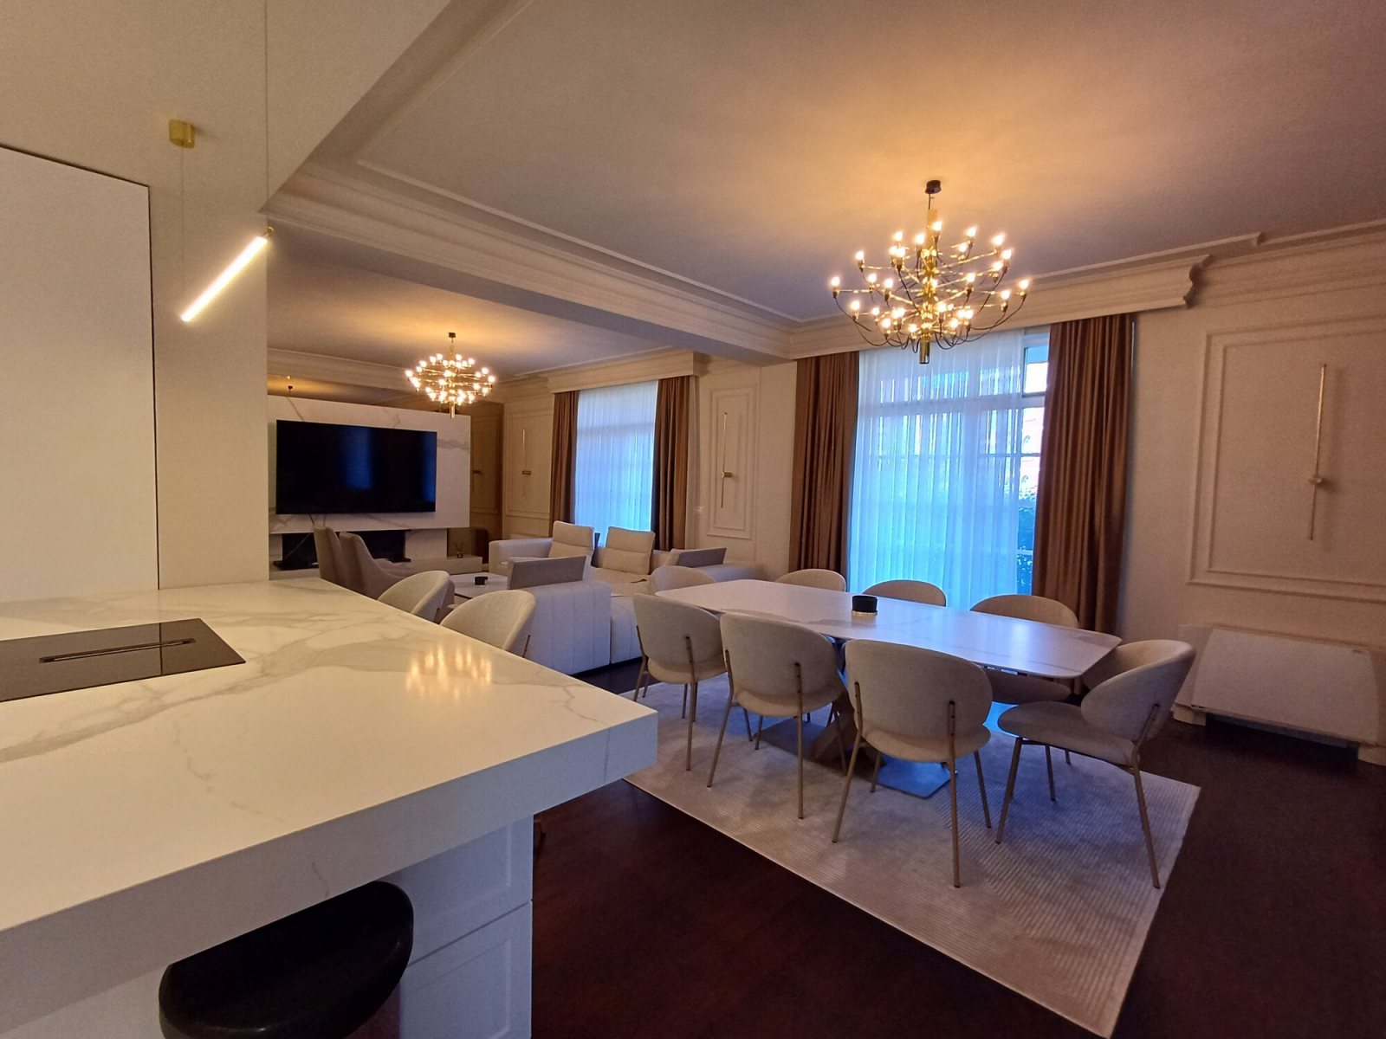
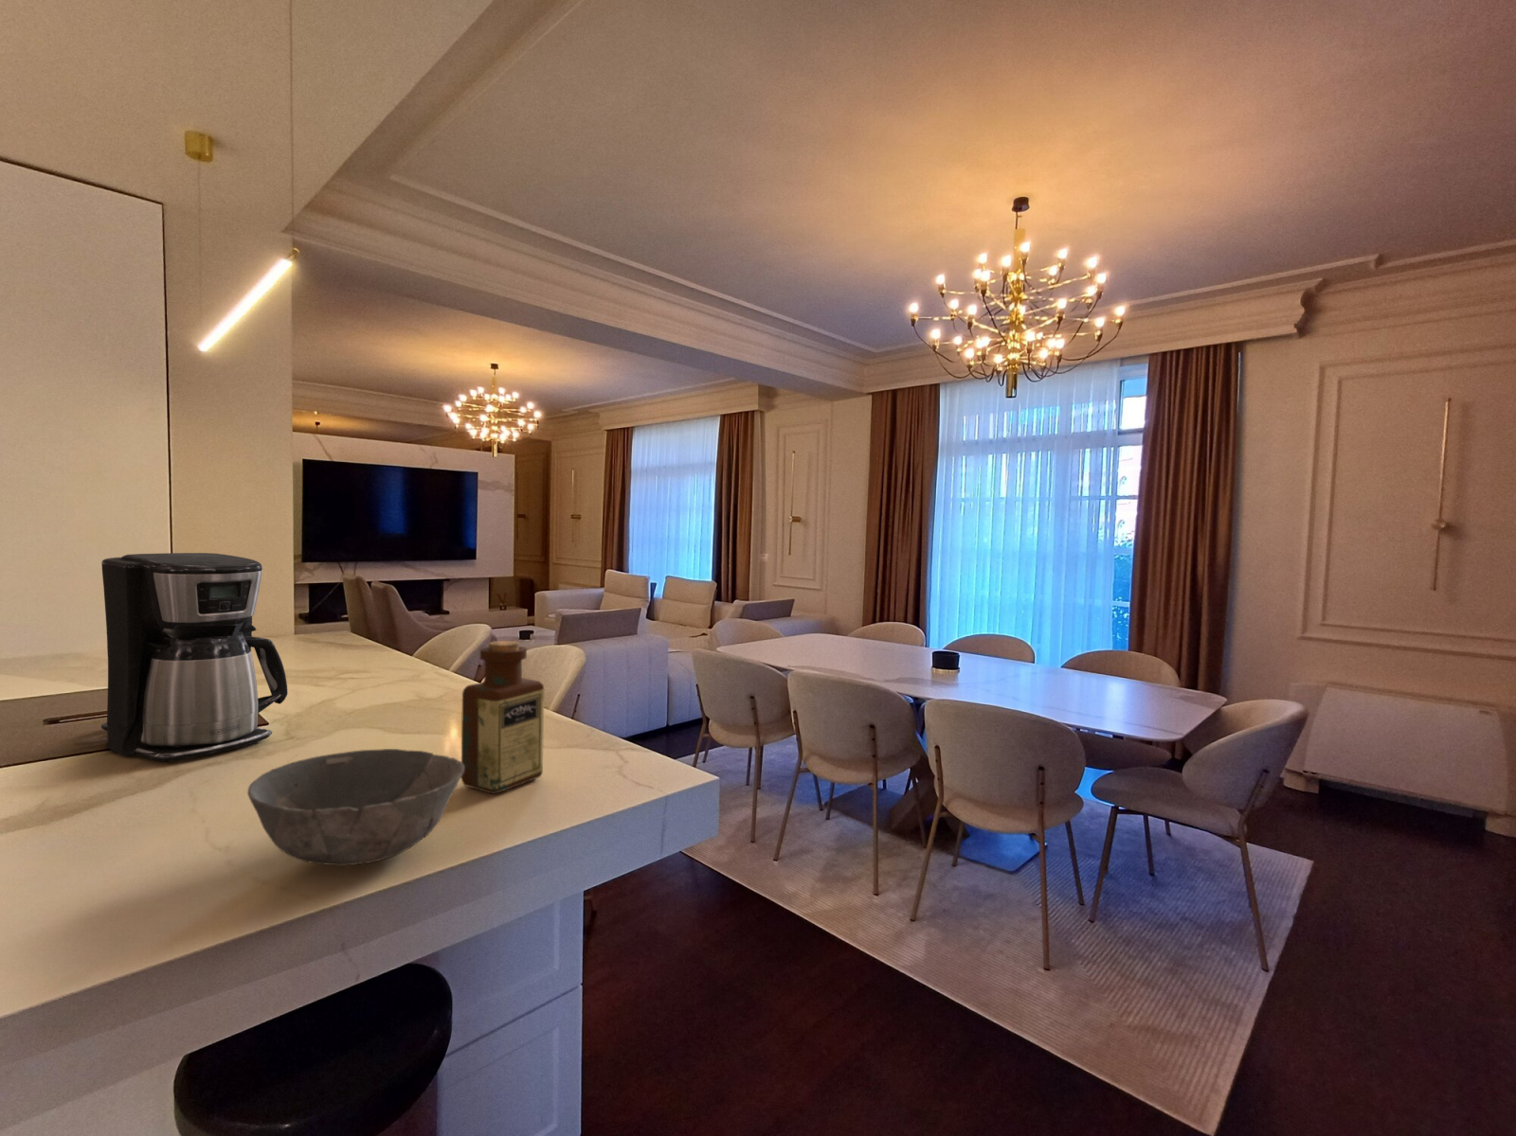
+ coffee maker [100,552,288,763]
+ bottle [461,640,544,795]
+ bowl [246,748,464,866]
